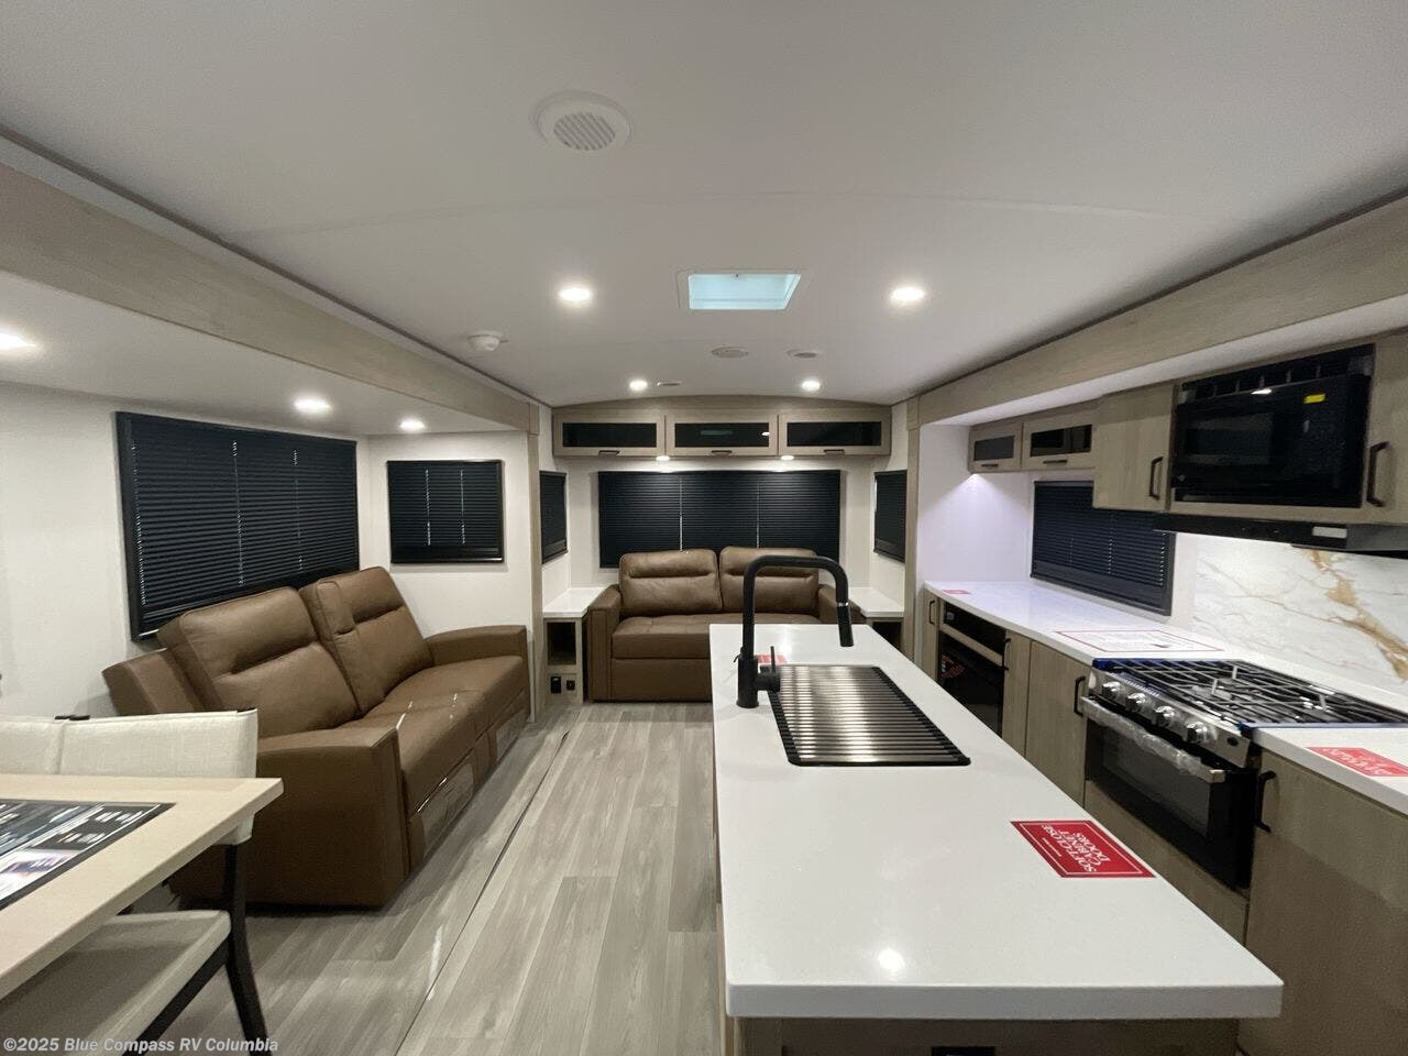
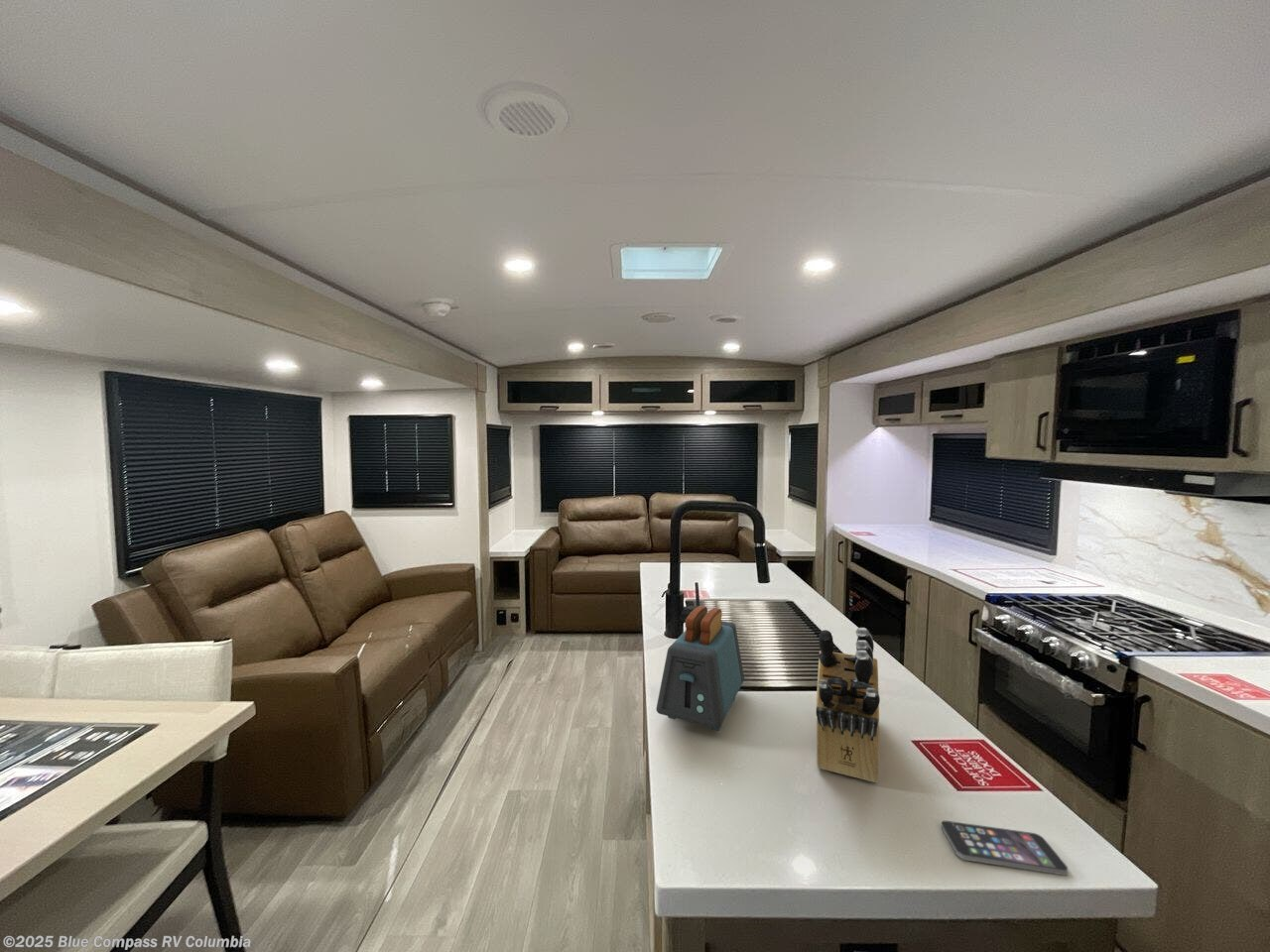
+ toaster [655,605,745,732]
+ knife block [816,627,881,783]
+ smartphone [941,820,1069,876]
